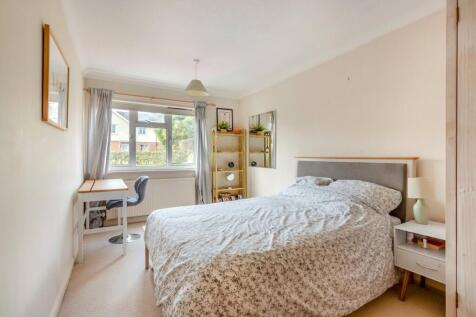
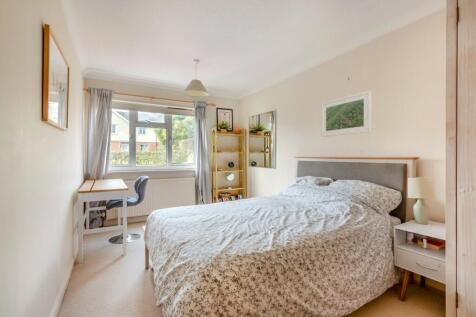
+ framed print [320,90,372,138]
